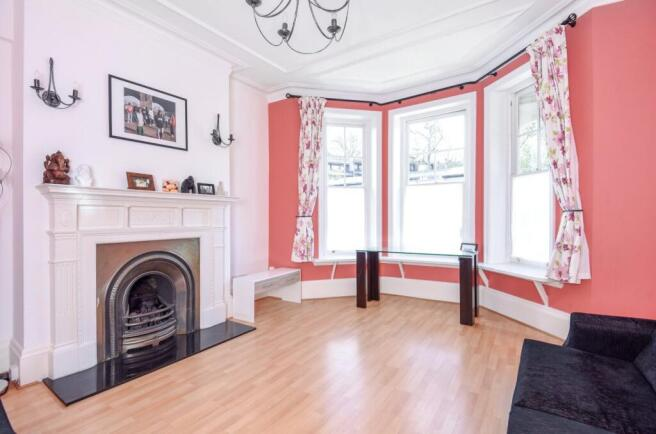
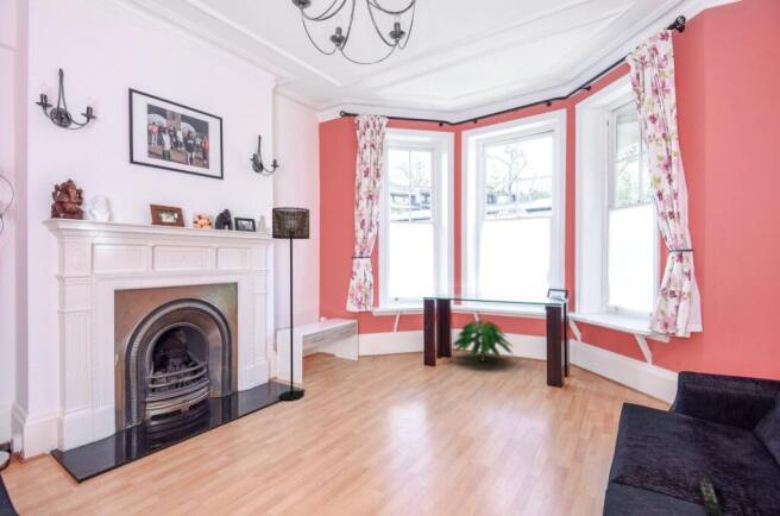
+ indoor plant [451,320,515,361]
+ floor lamp [271,206,312,402]
+ remote control [697,476,724,516]
